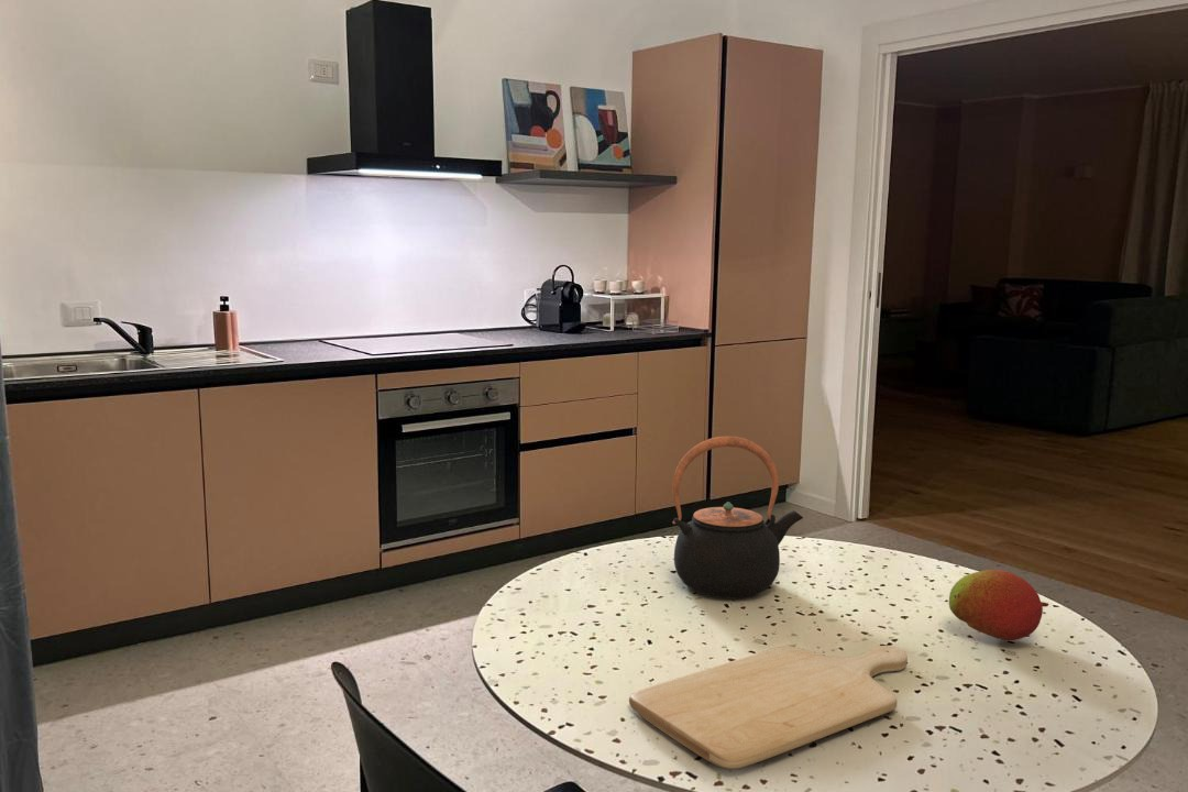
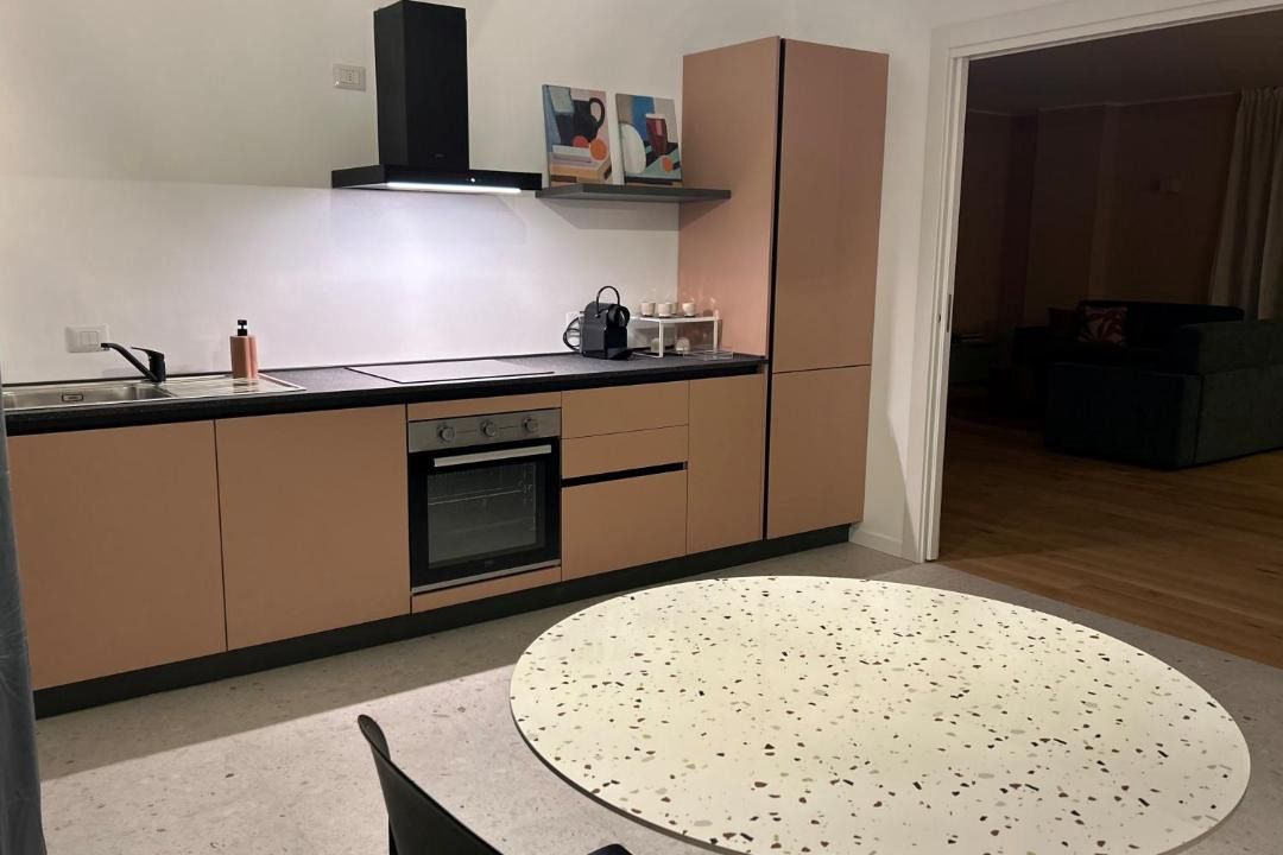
- chopping board [628,645,909,770]
- fruit [948,569,1049,641]
- teapot [671,436,804,600]
